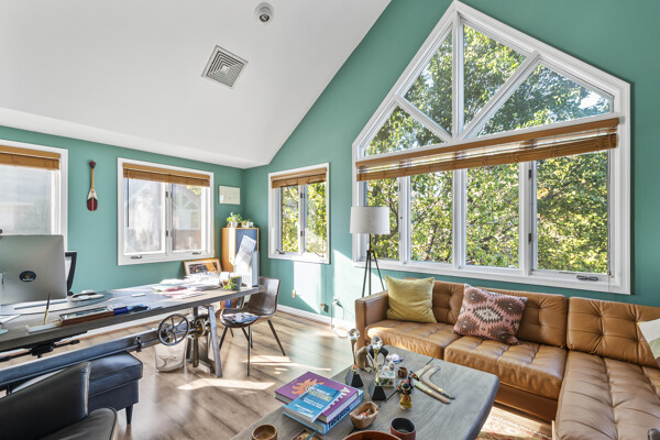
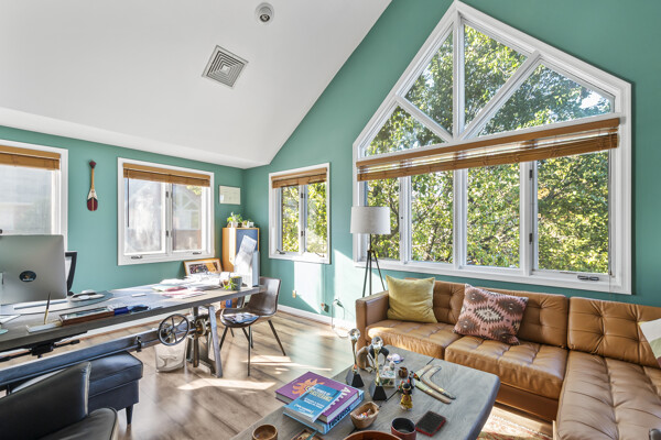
+ cell phone [414,409,446,438]
